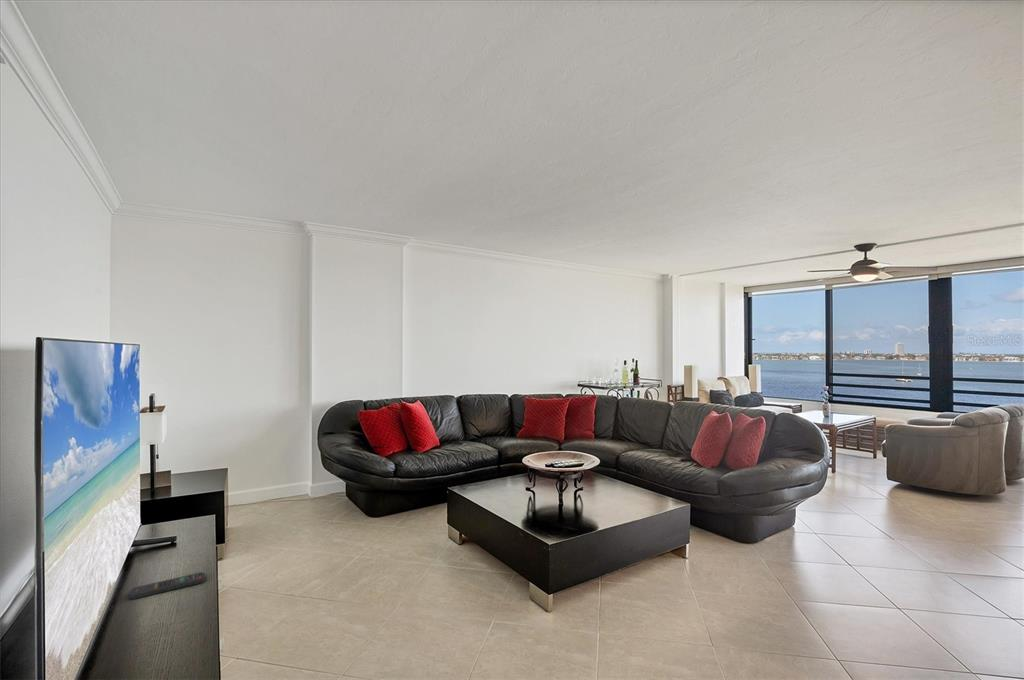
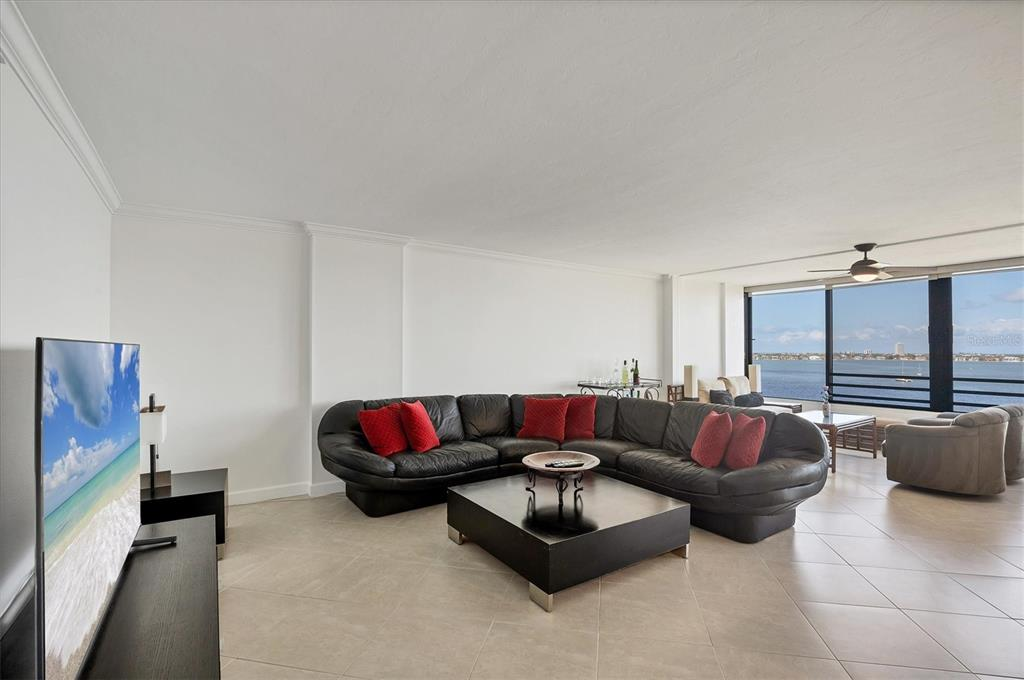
- remote control [127,571,207,600]
